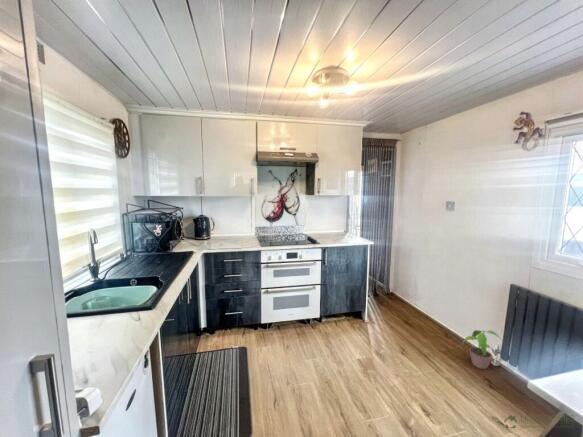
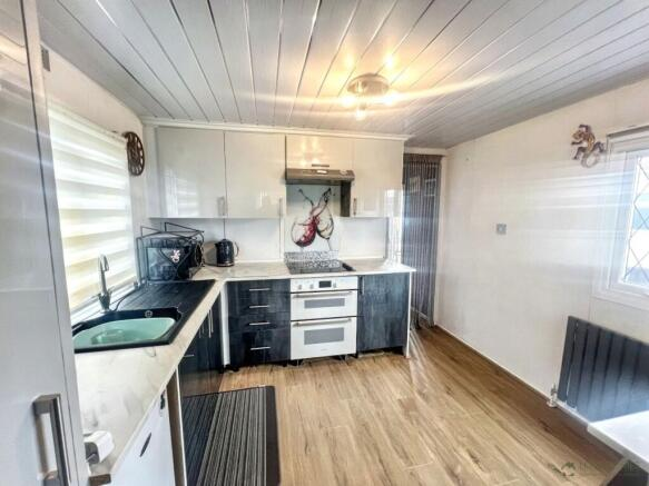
- potted plant [459,329,504,370]
